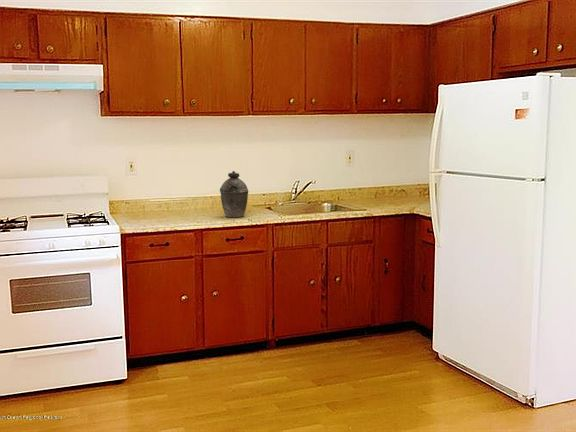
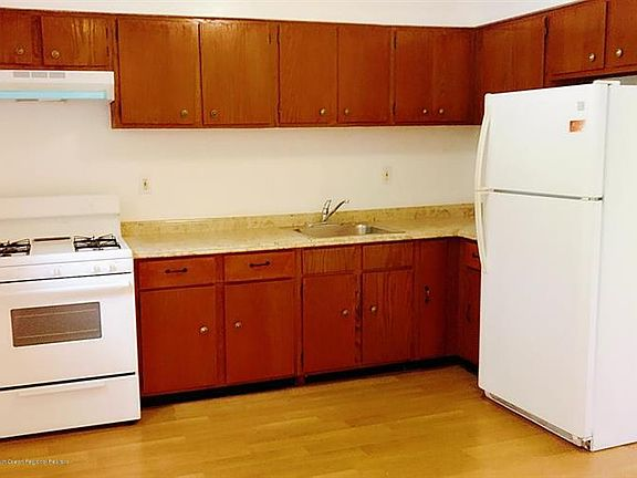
- kettle [219,170,249,219]
